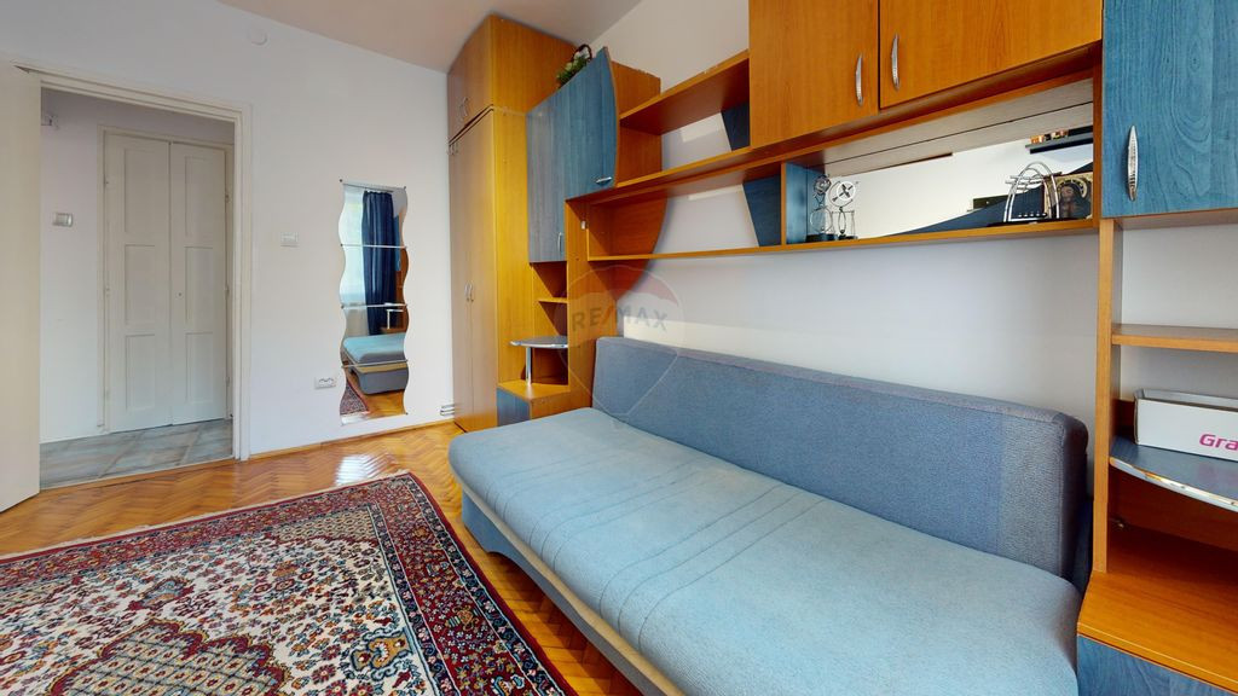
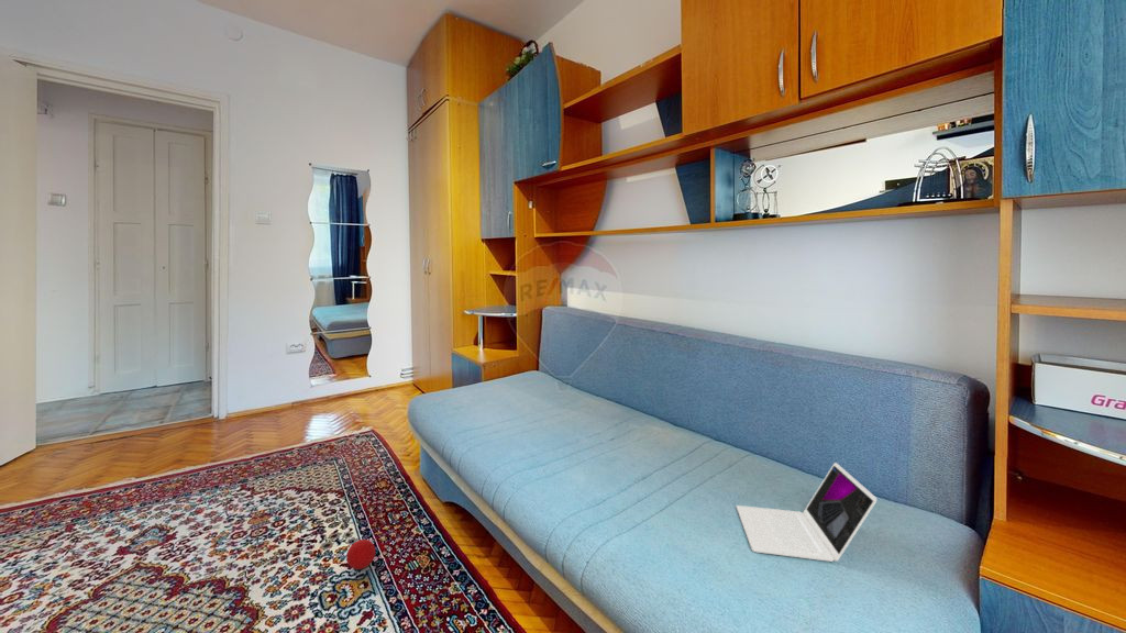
+ ball [345,538,376,570]
+ laptop [736,462,877,563]
